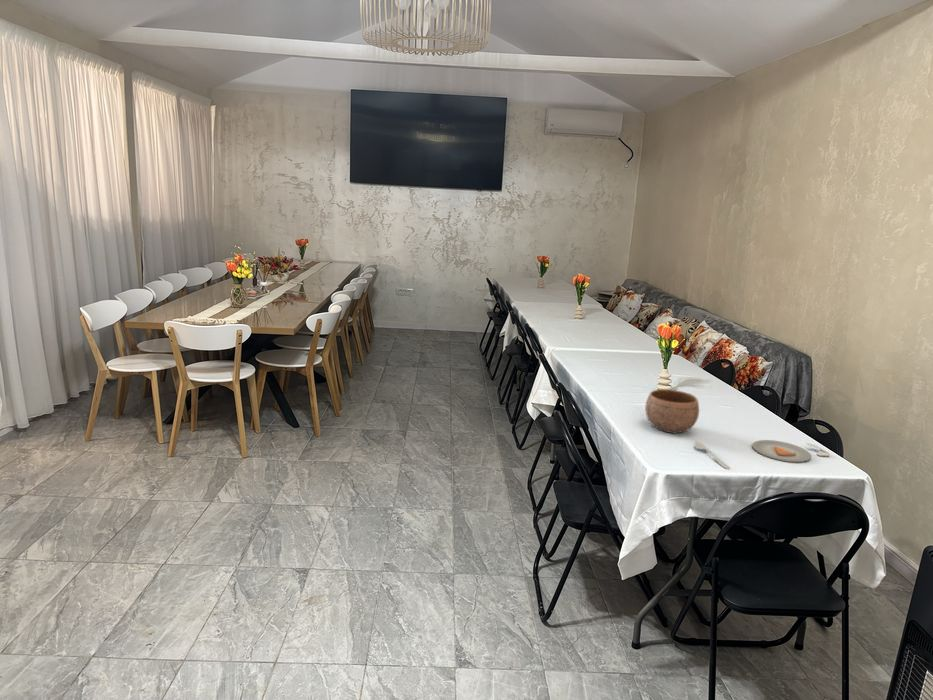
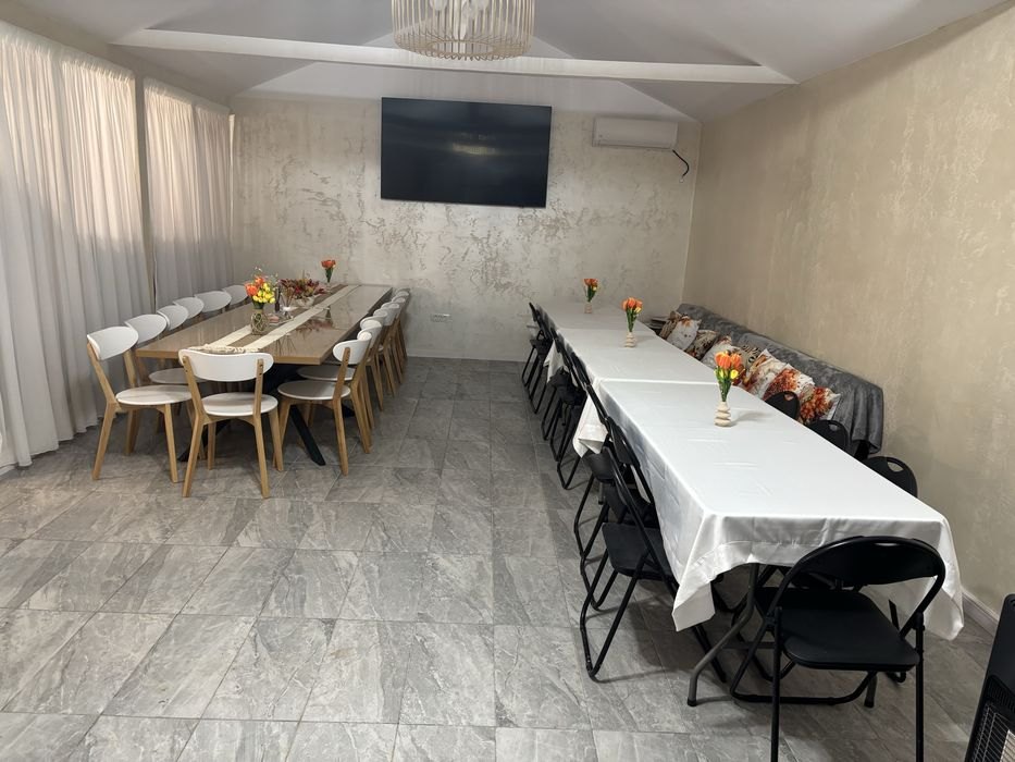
- spoon [694,441,730,470]
- bowl [644,388,700,435]
- dinner plate [751,439,831,463]
